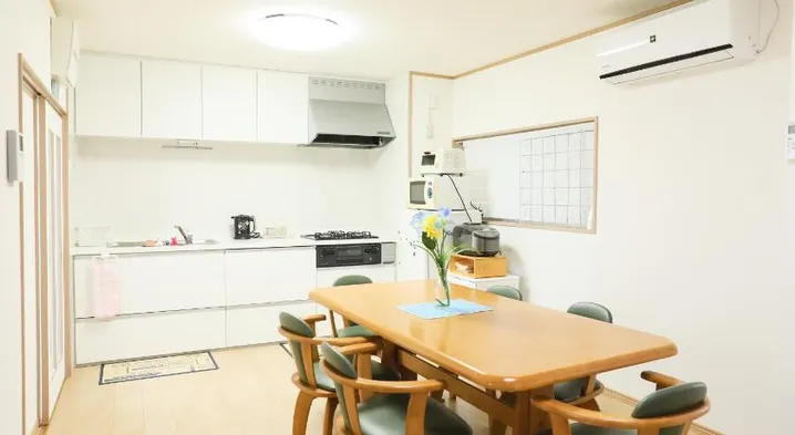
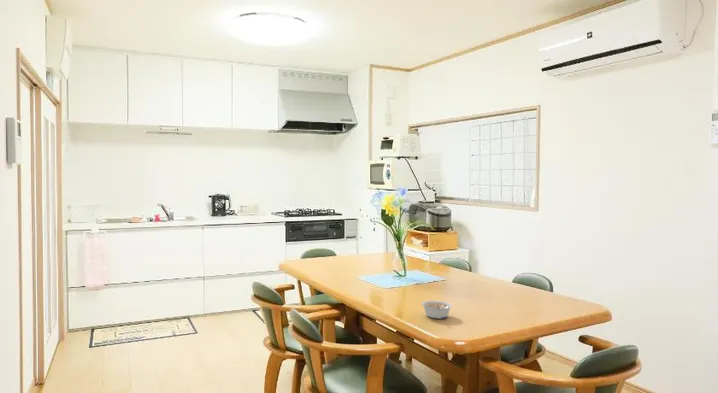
+ legume [420,300,453,320]
